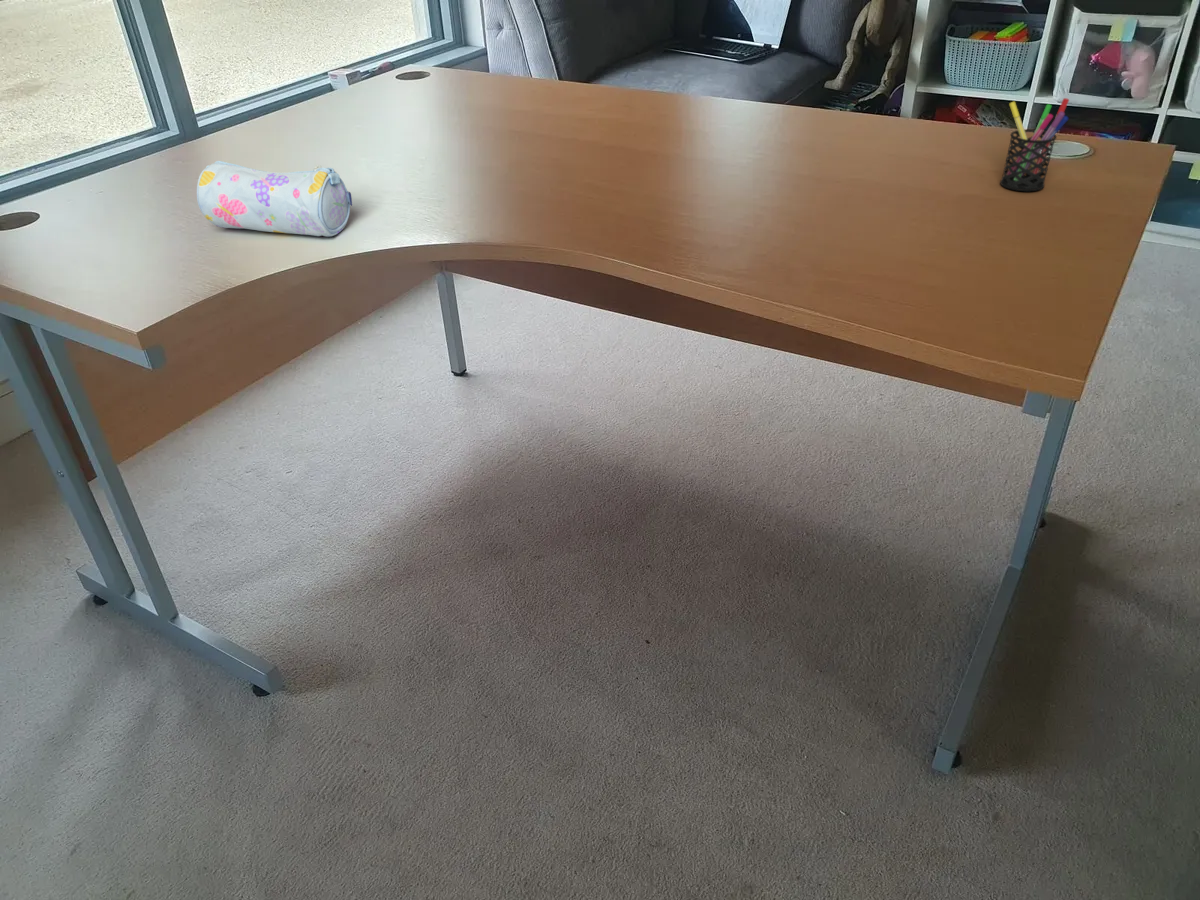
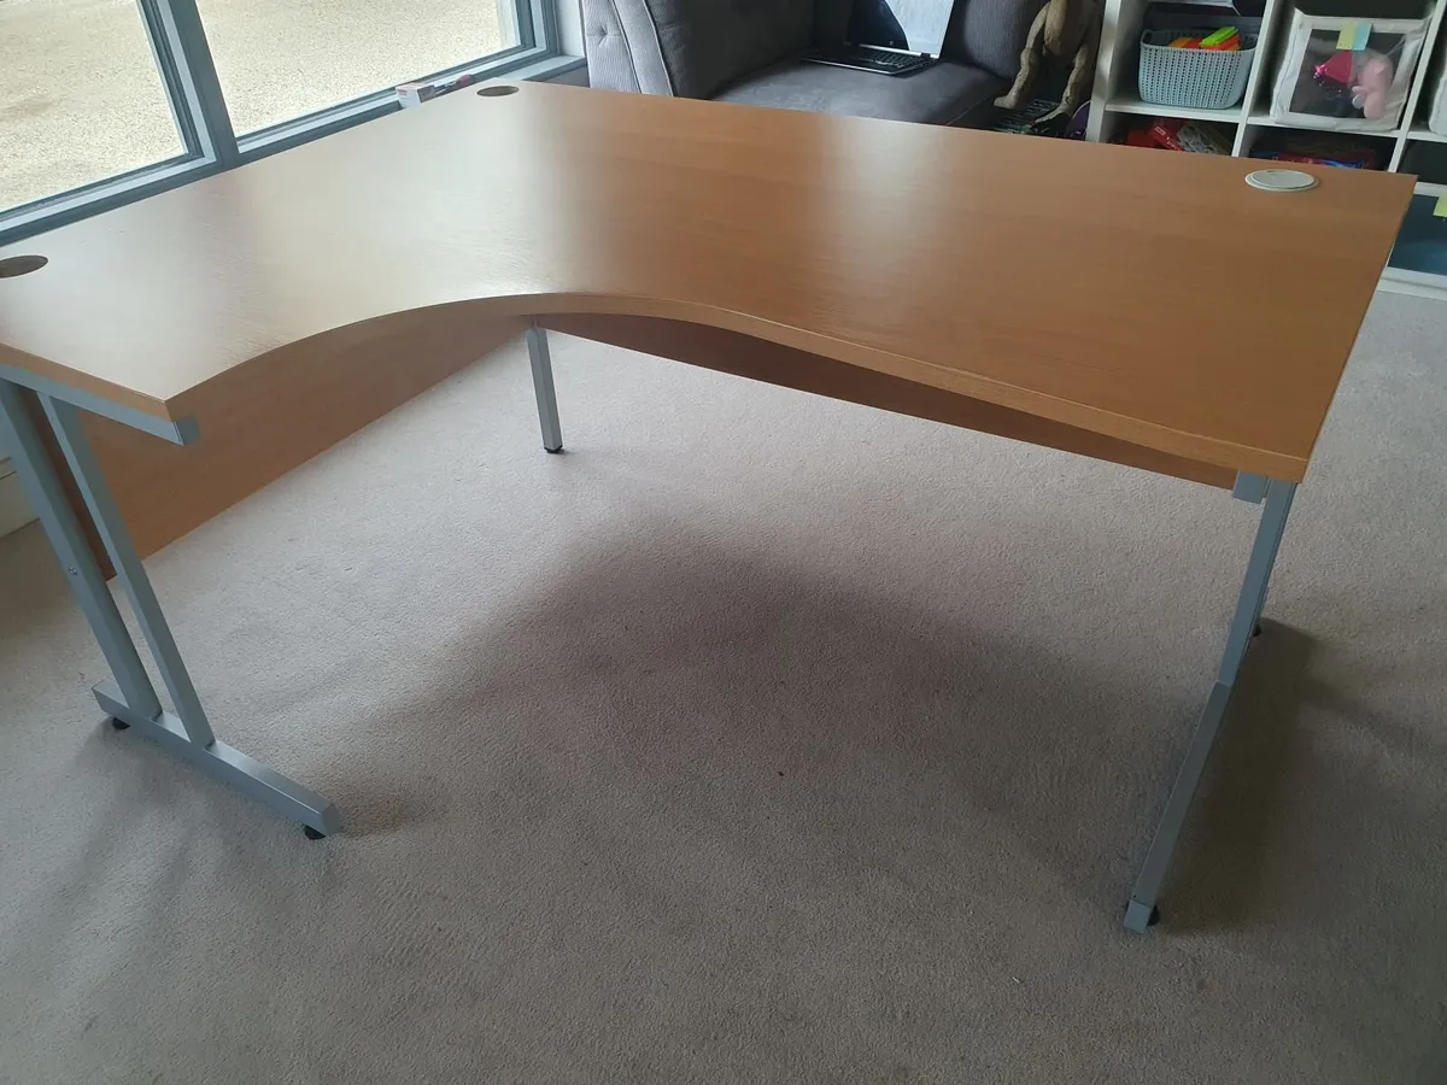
- pen holder [999,97,1070,192]
- pencil case [196,160,353,238]
